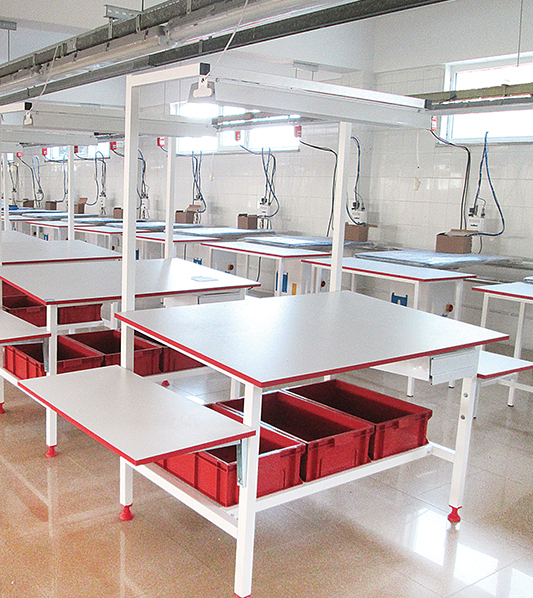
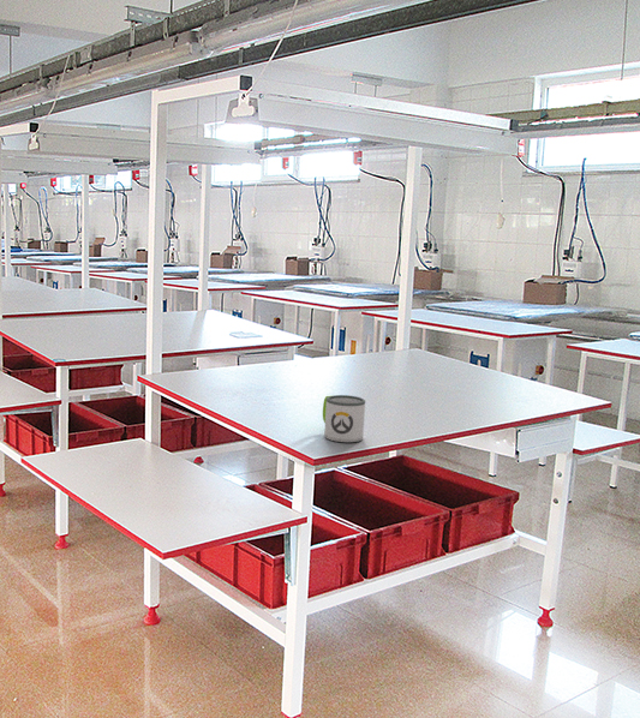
+ mug [322,394,366,443]
